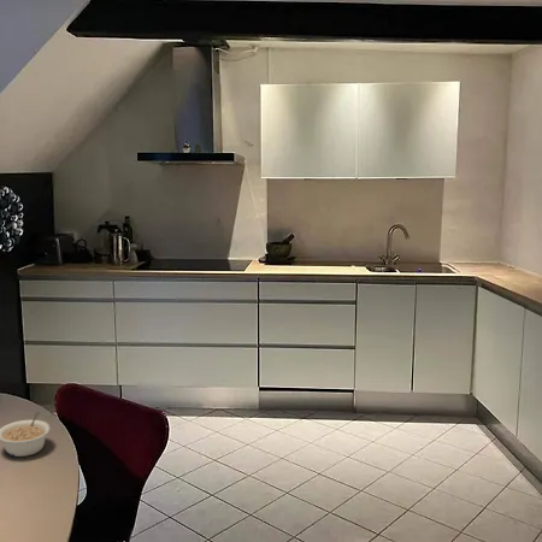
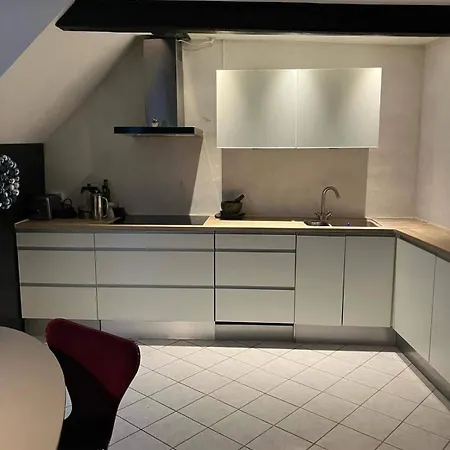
- legume [0,411,52,458]
